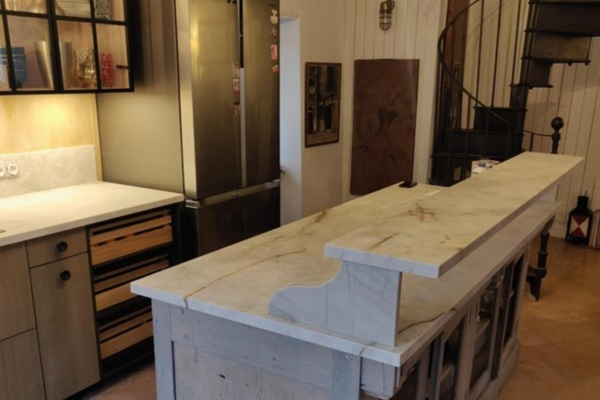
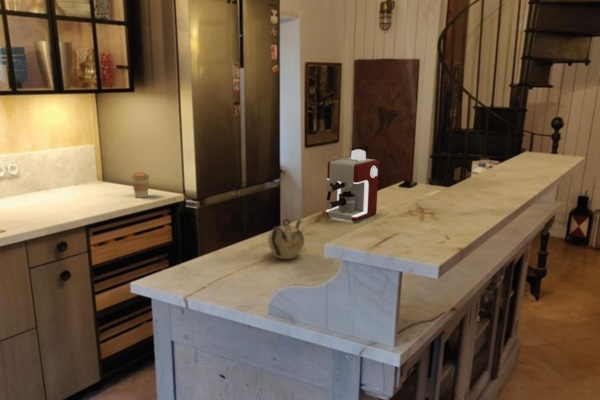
+ coffee maker [325,148,380,223]
+ teapot [267,218,305,260]
+ coffee cup [131,171,150,199]
